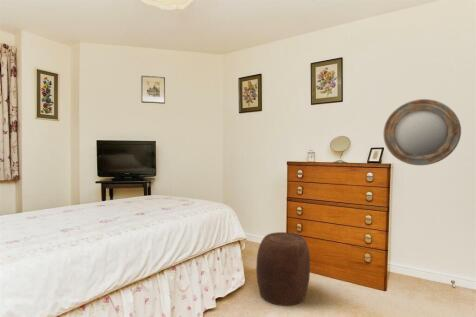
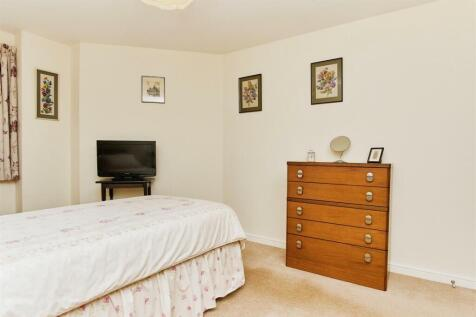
- home mirror [382,98,462,166]
- stool [255,231,311,307]
